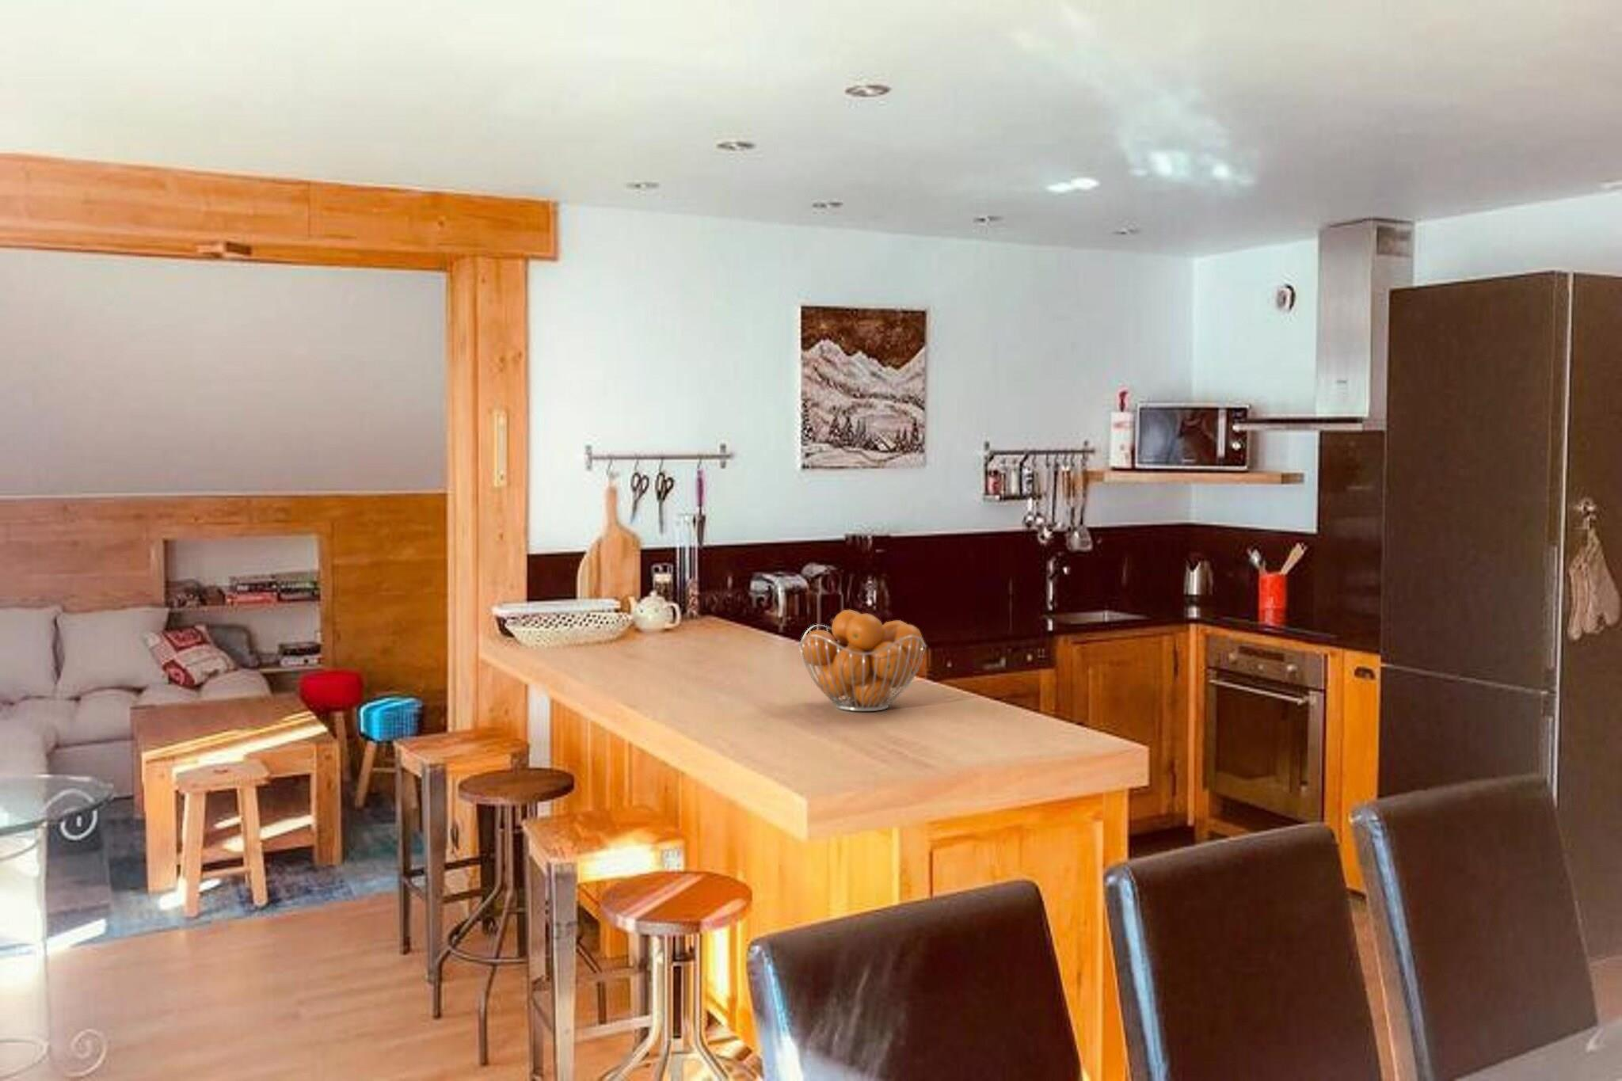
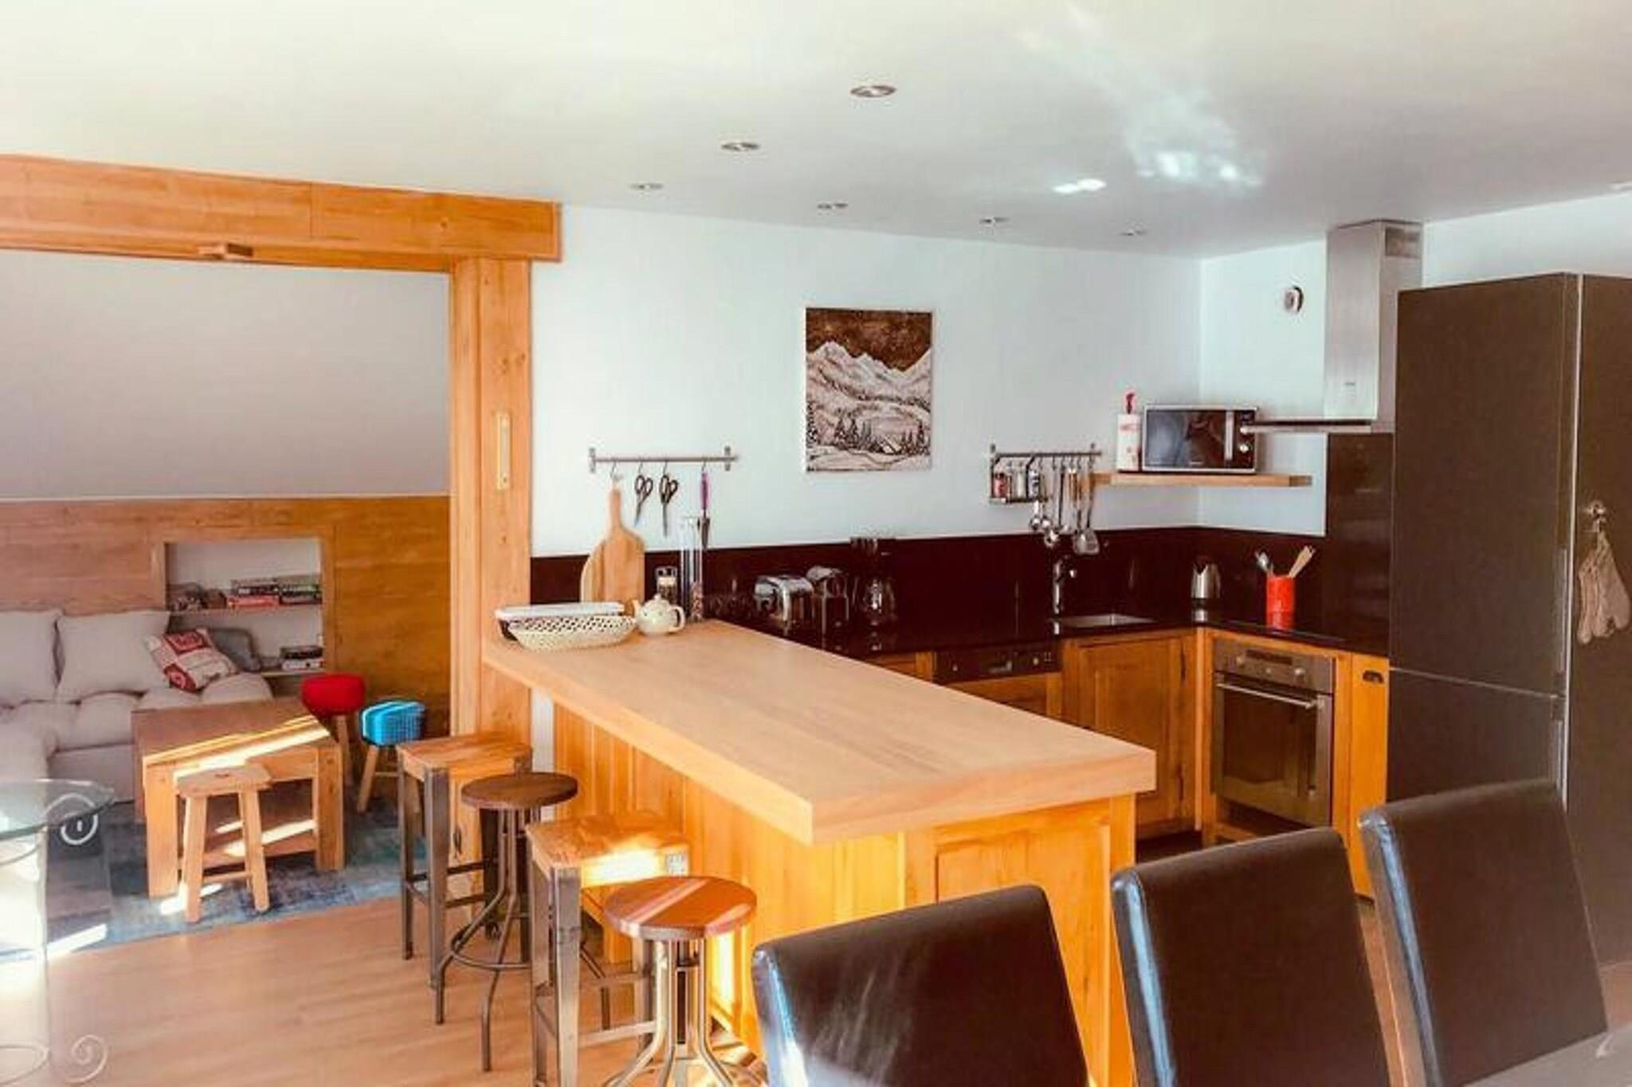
- fruit basket [798,609,927,712]
